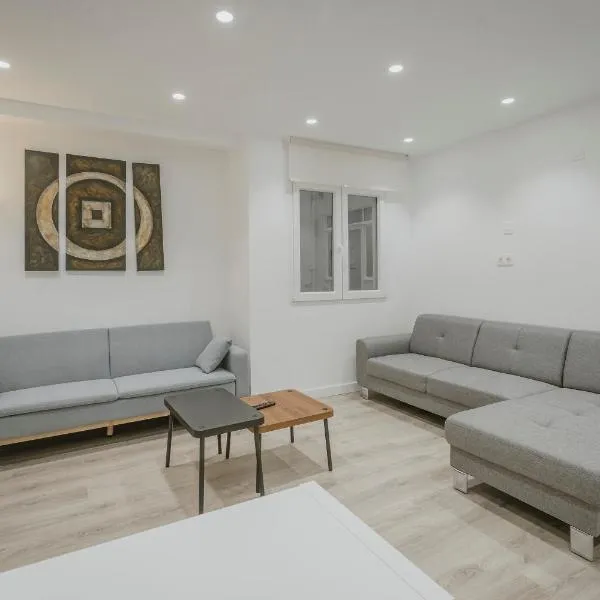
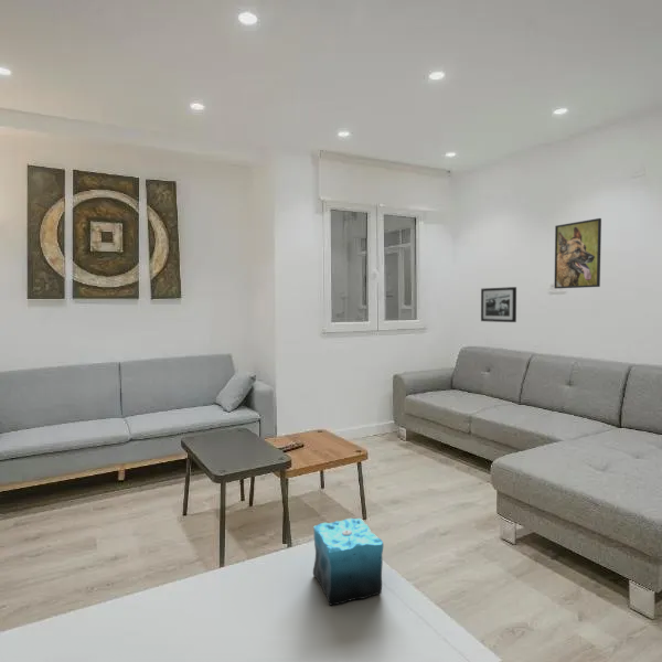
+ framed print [553,217,602,289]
+ candle [312,506,384,607]
+ picture frame [480,286,517,323]
